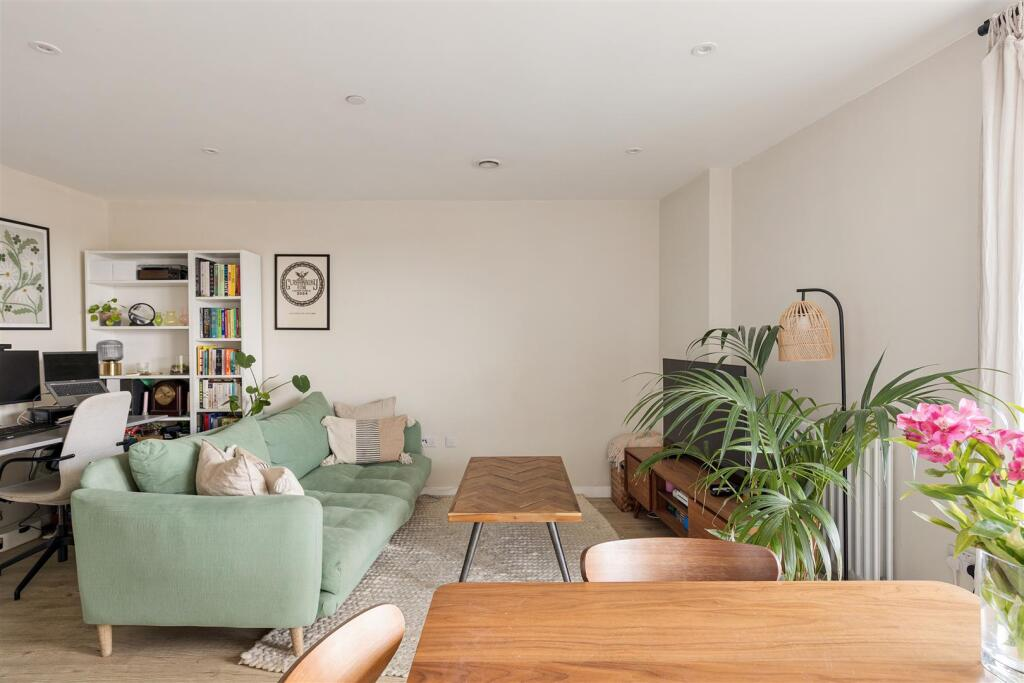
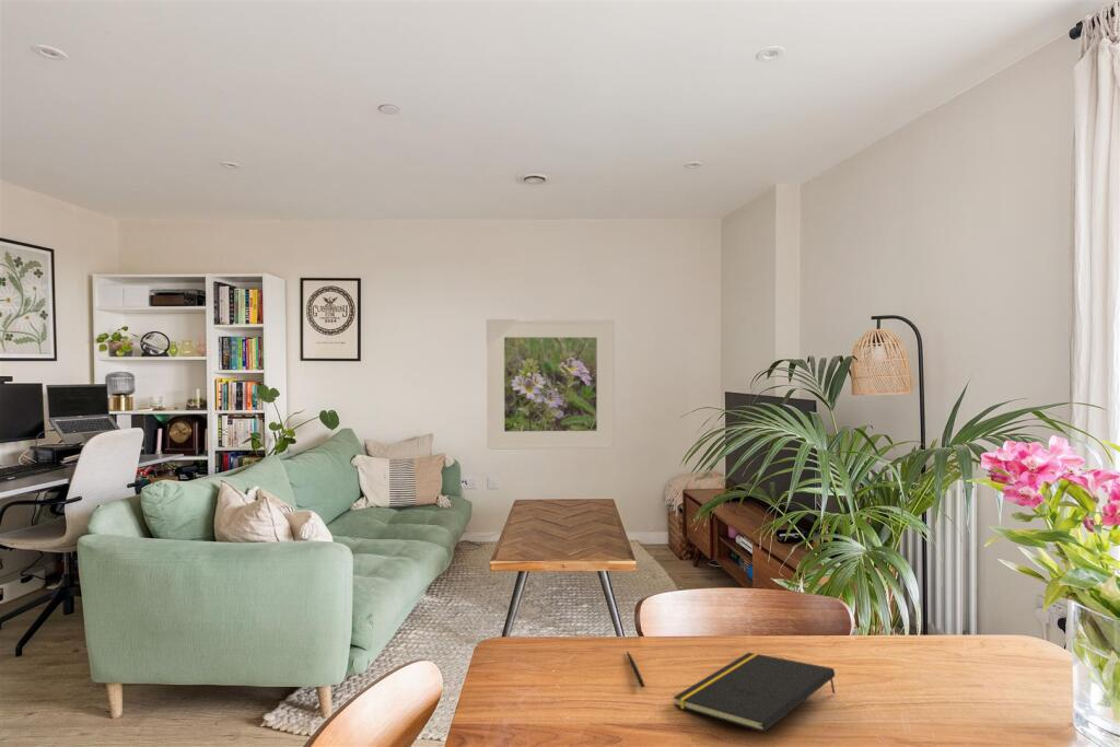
+ notepad [673,652,837,733]
+ pen [626,650,645,689]
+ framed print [486,318,616,451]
